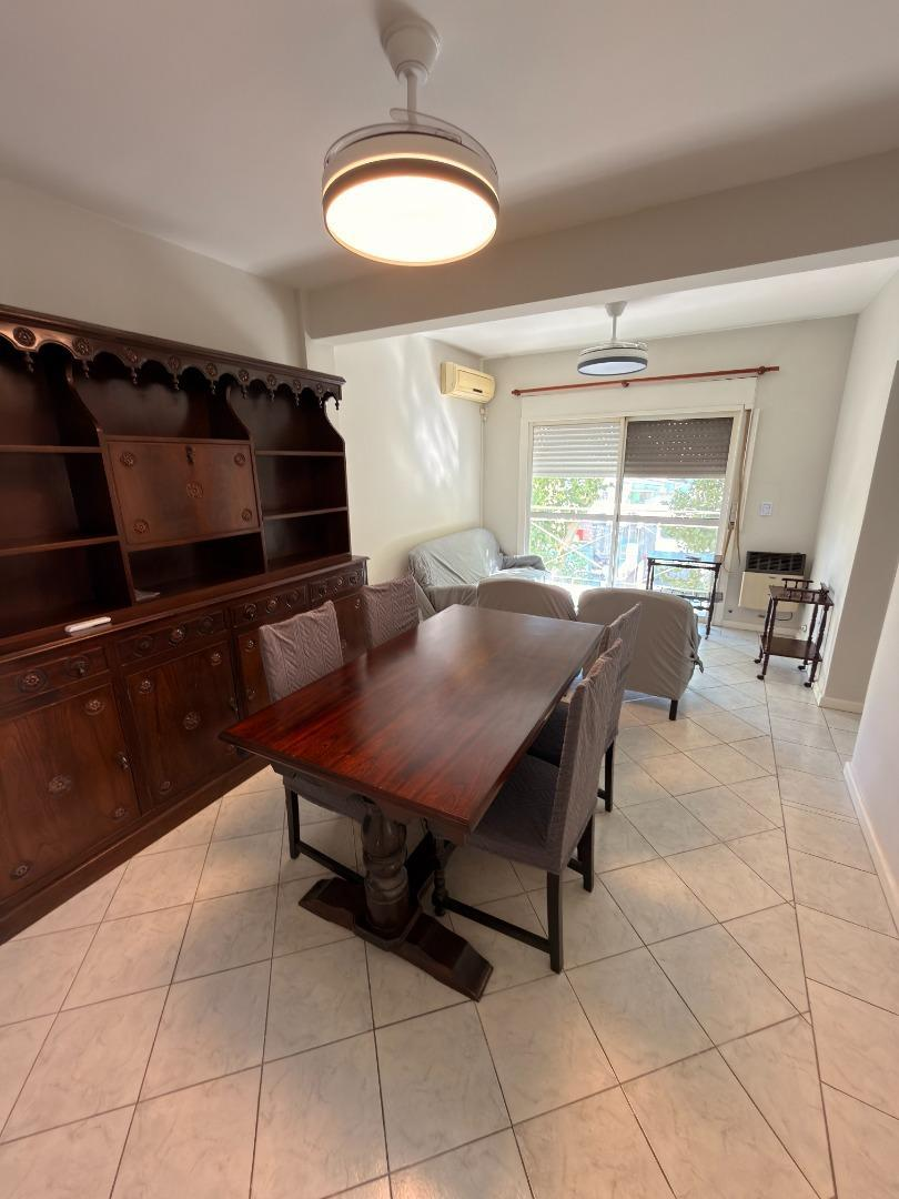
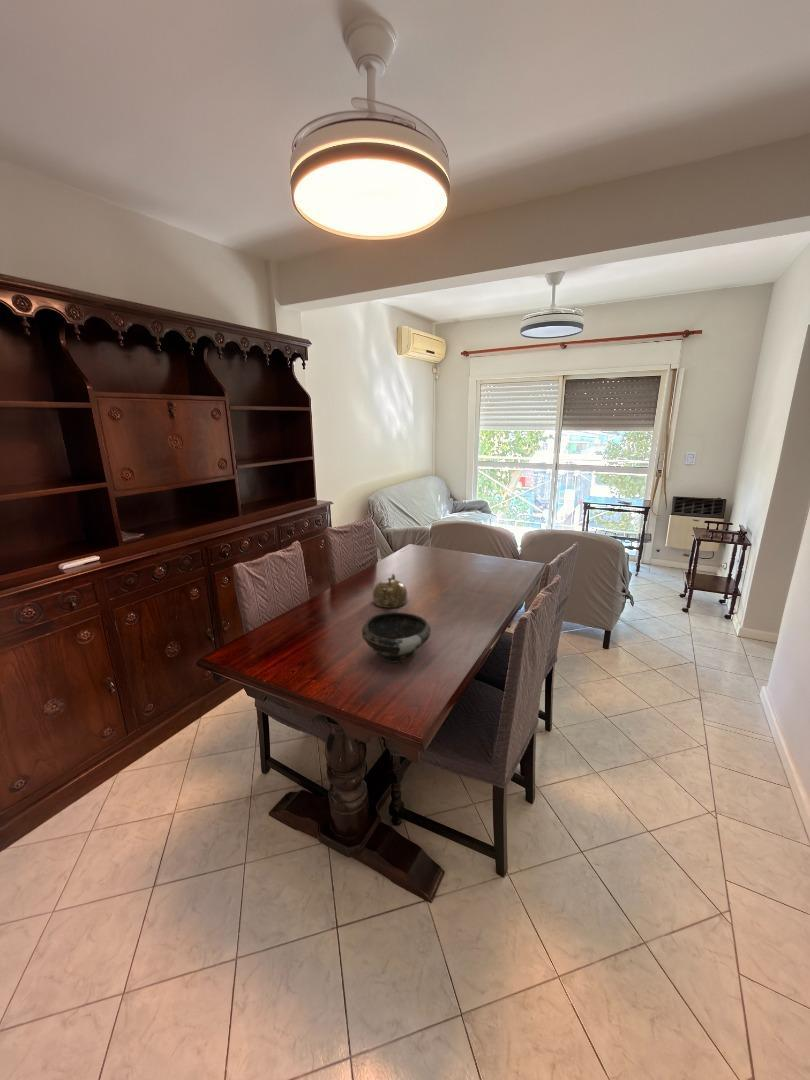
+ bowl [361,611,432,664]
+ teapot [371,572,408,609]
